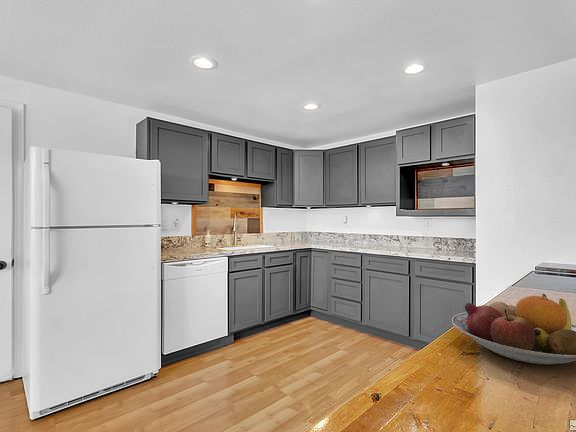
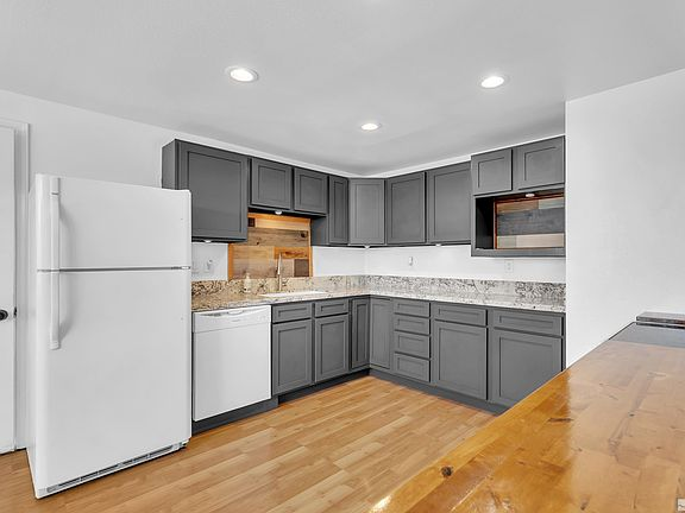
- fruit bowl [451,293,576,366]
